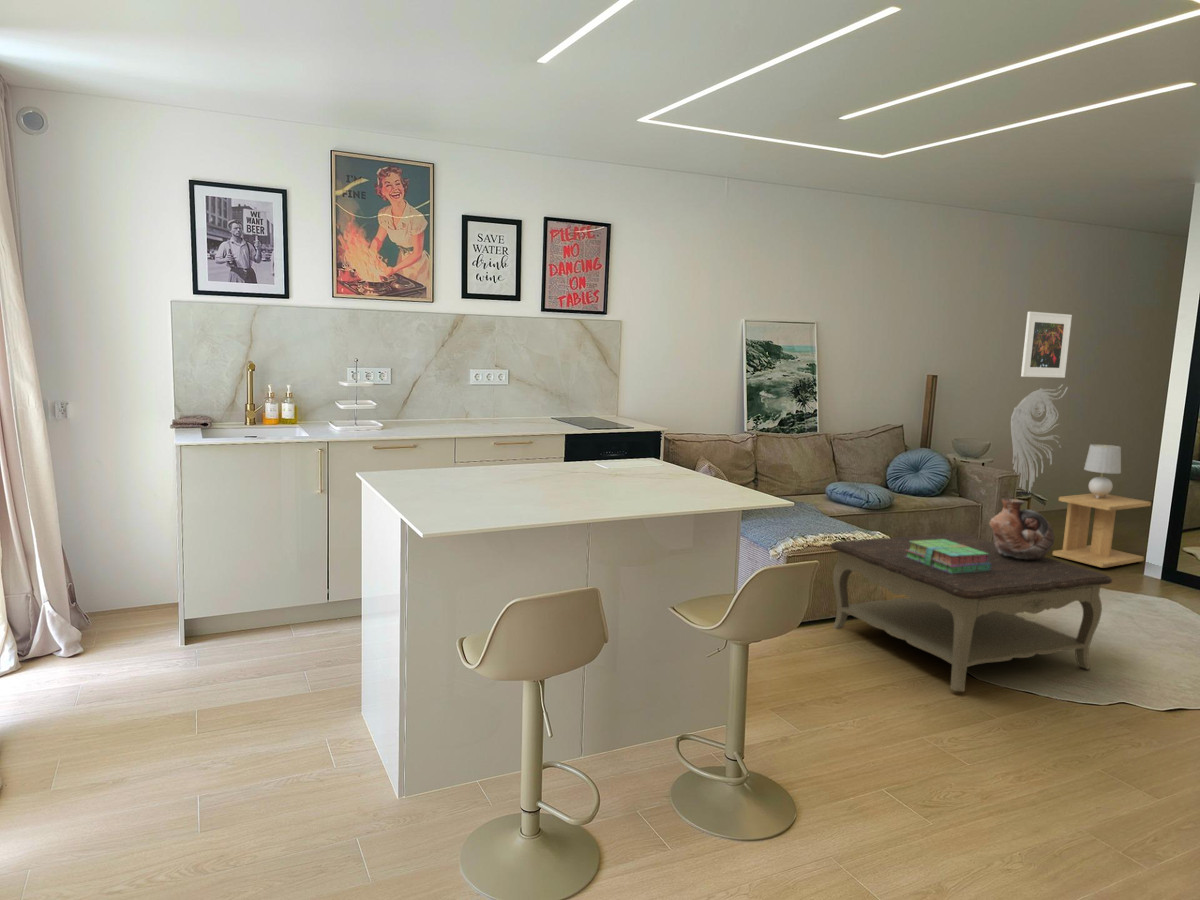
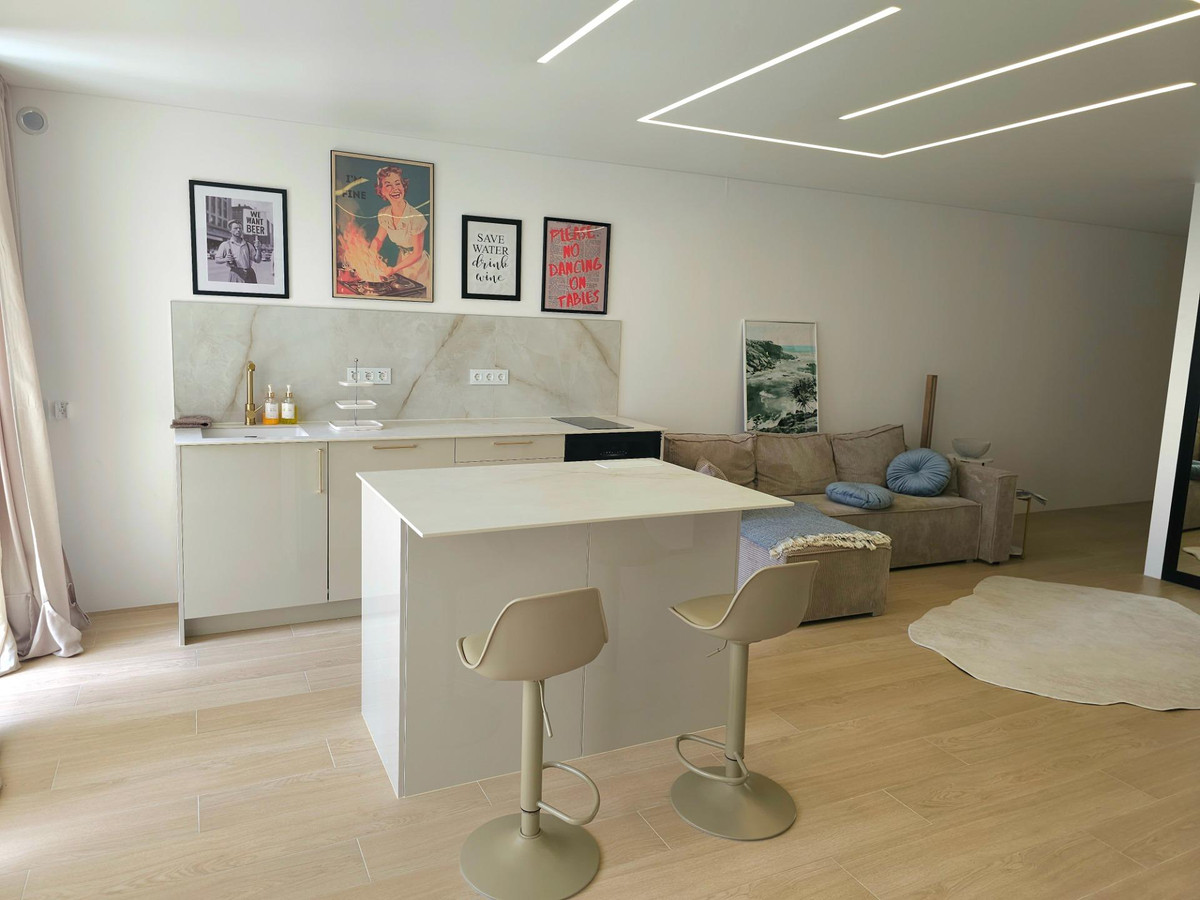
- vase [988,498,1055,560]
- table lamp [1083,443,1122,498]
- stack of books [905,539,991,574]
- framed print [1020,311,1073,379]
- side table [1051,493,1152,569]
- coffee table [829,532,1113,693]
- wall sculpture [1010,383,1069,492]
